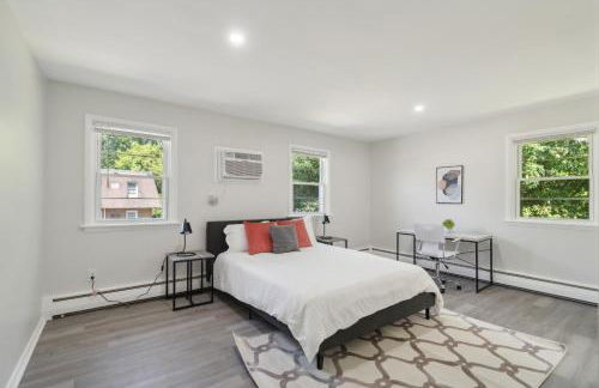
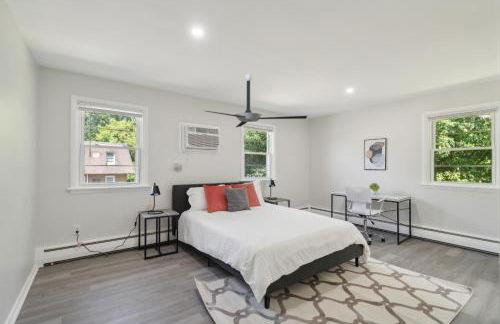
+ ceiling fan [205,73,308,128]
